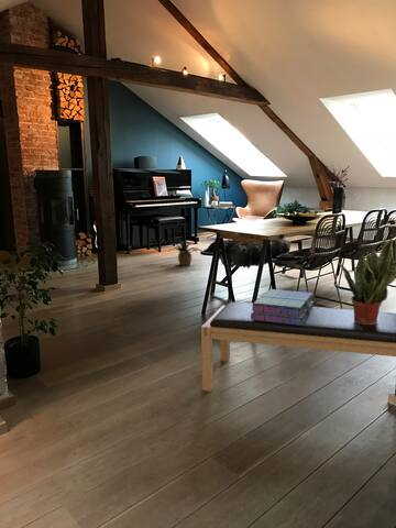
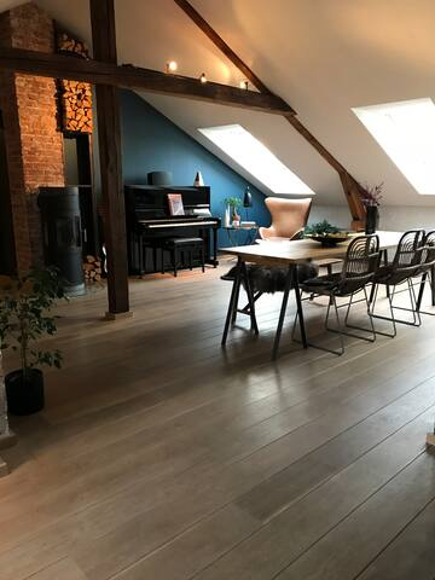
- potted plant [337,238,396,324]
- stack of books [251,288,315,326]
- bench [200,301,396,392]
- potted plant [167,240,204,266]
